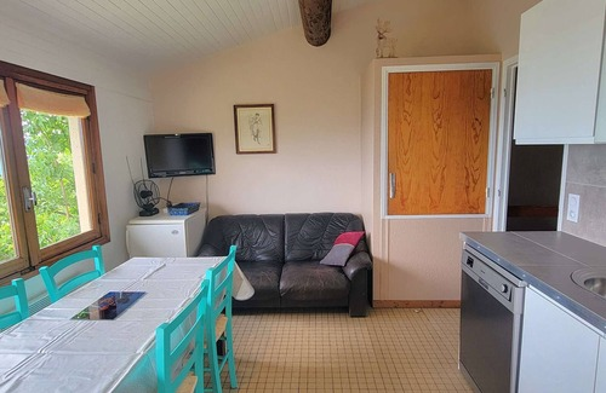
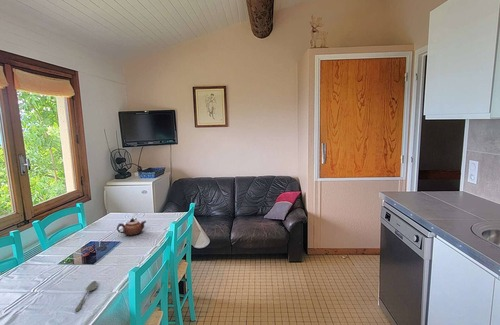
+ spoon [74,280,98,312]
+ teapot [116,217,147,237]
